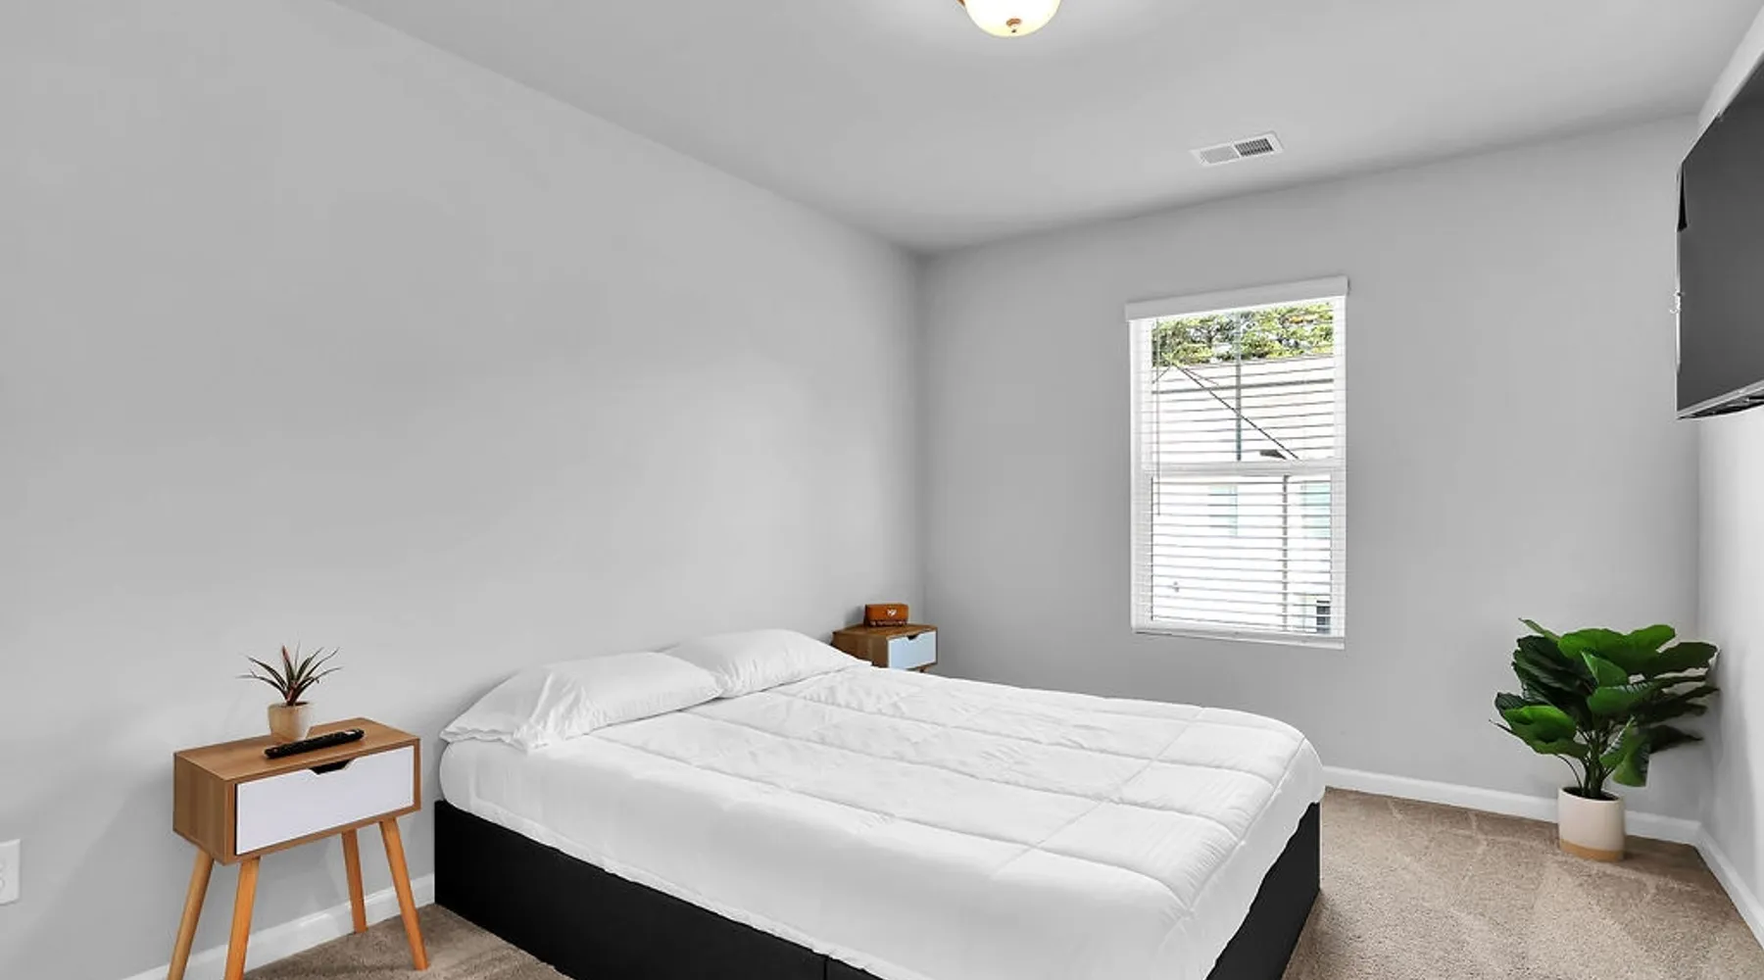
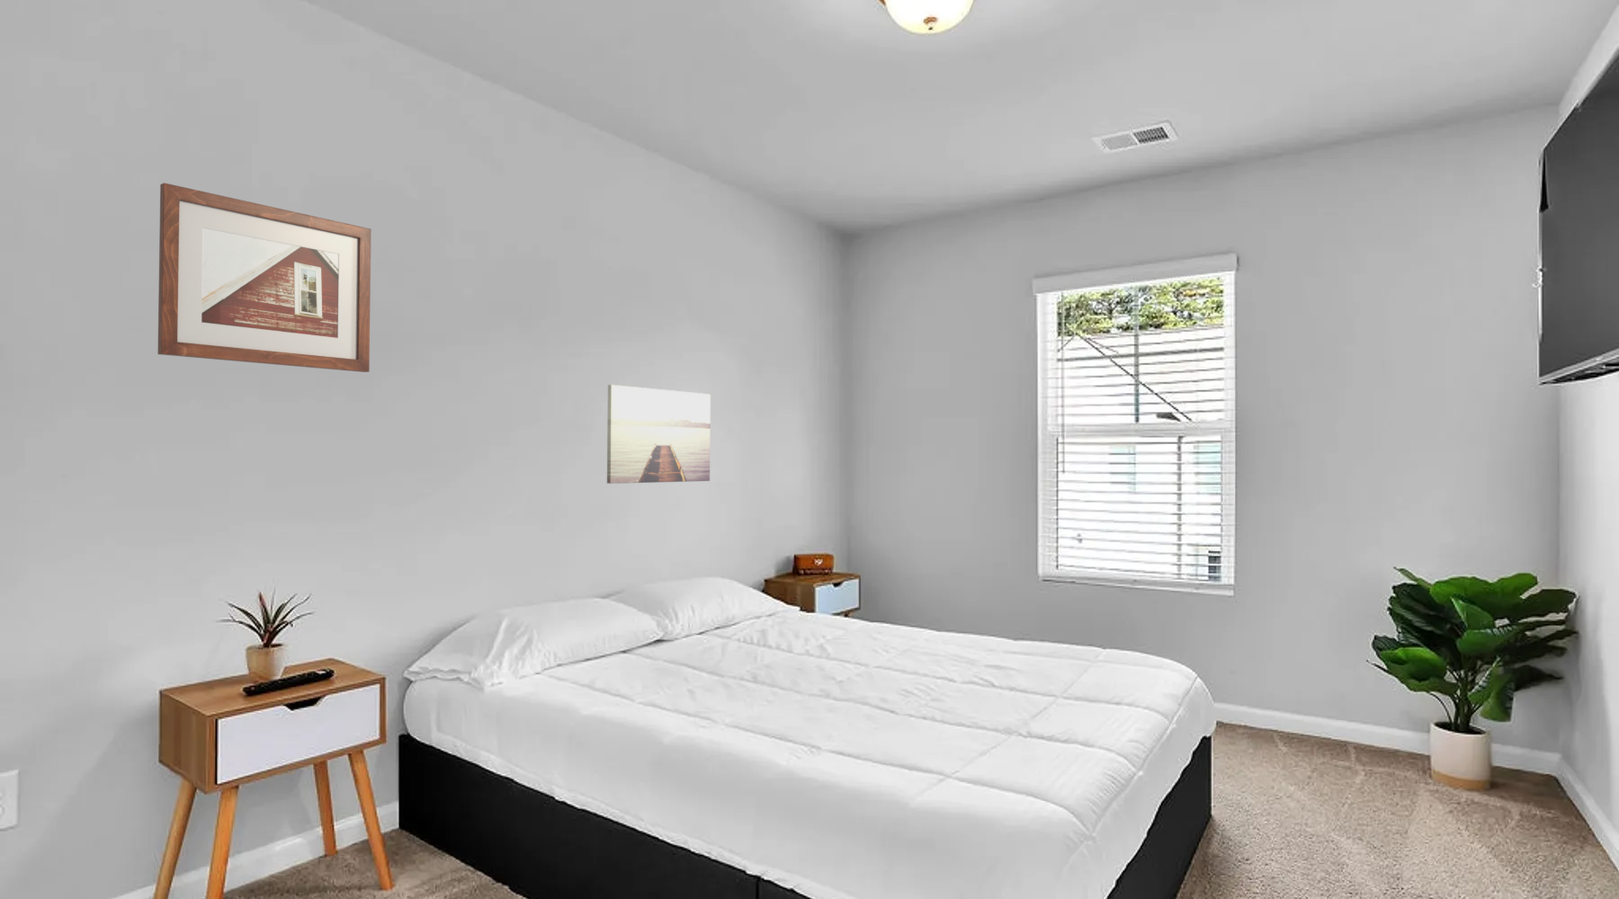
+ picture frame [156,182,372,373]
+ wall art [606,384,711,485]
